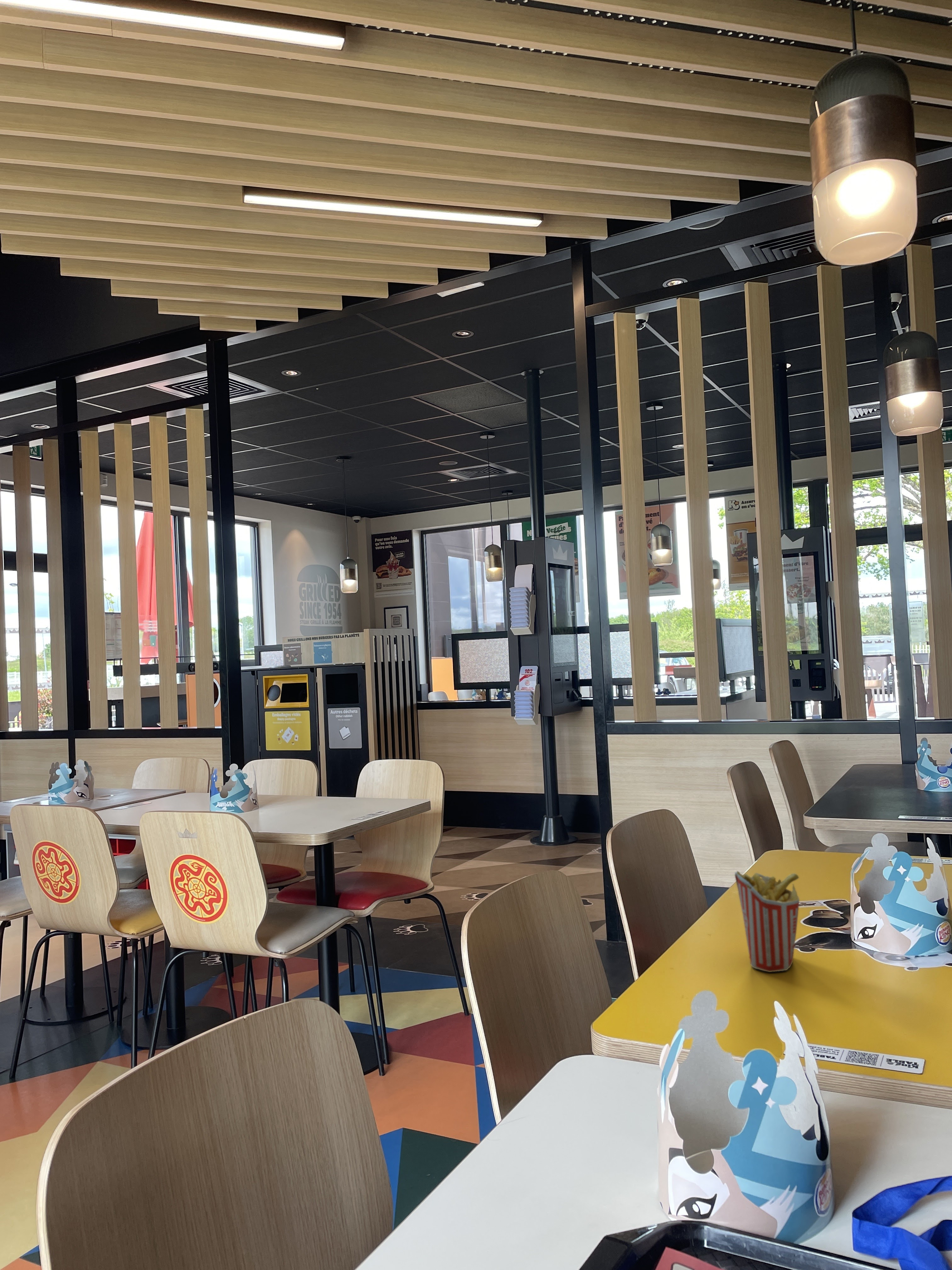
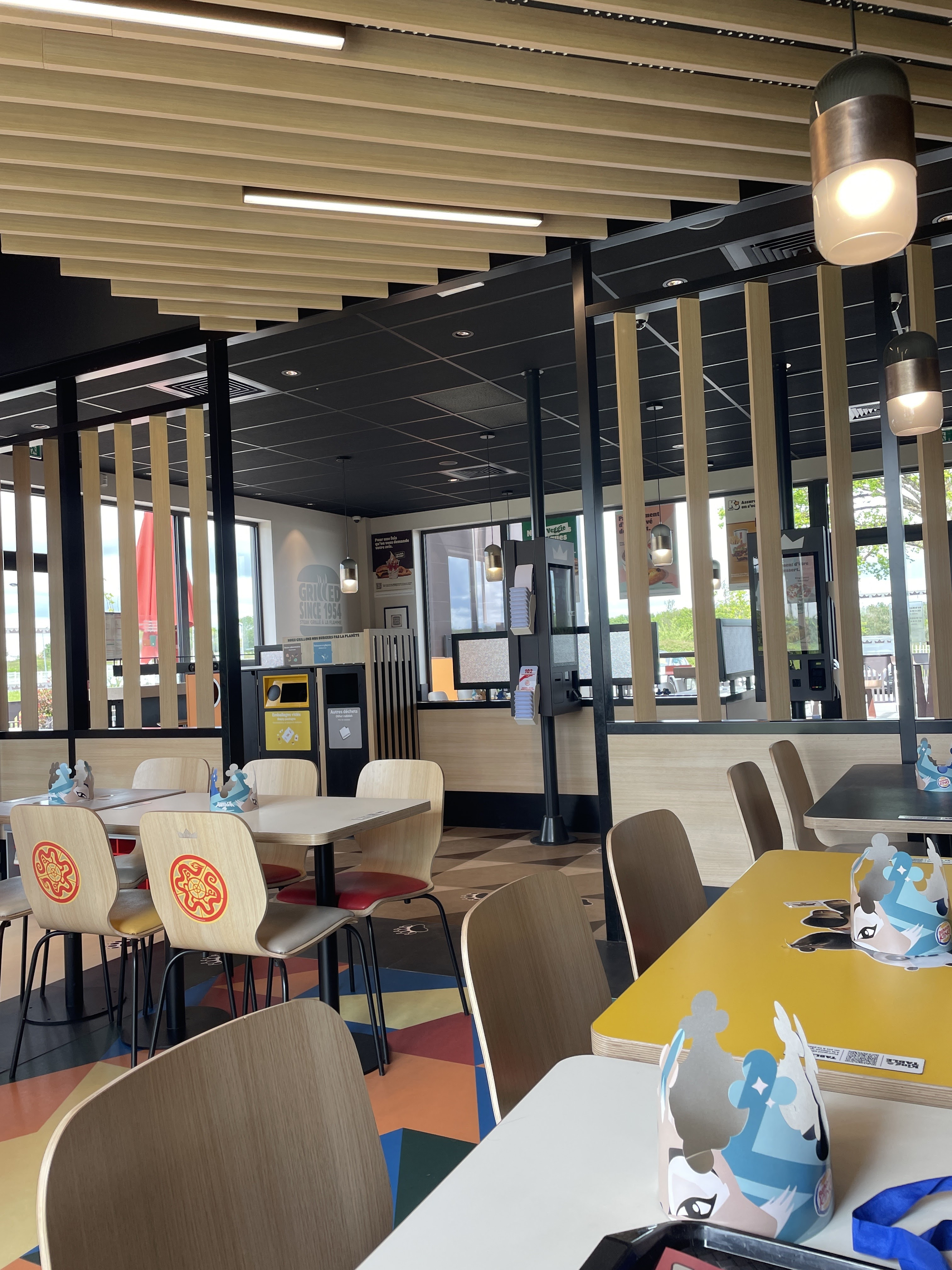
- french fries [734,871,800,972]
